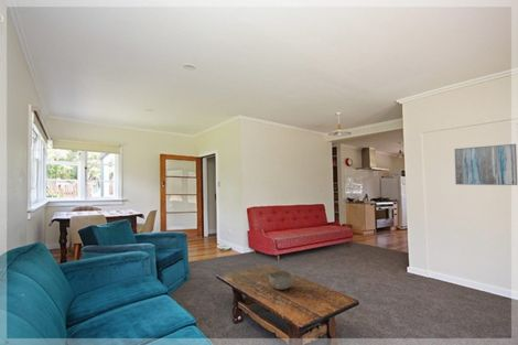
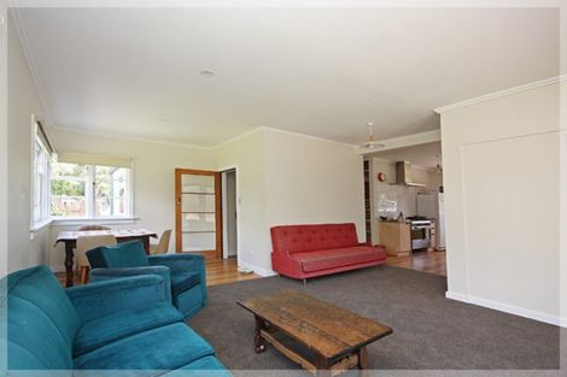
- bowl [268,270,295,291]
- wall art [454,143,518,186]
